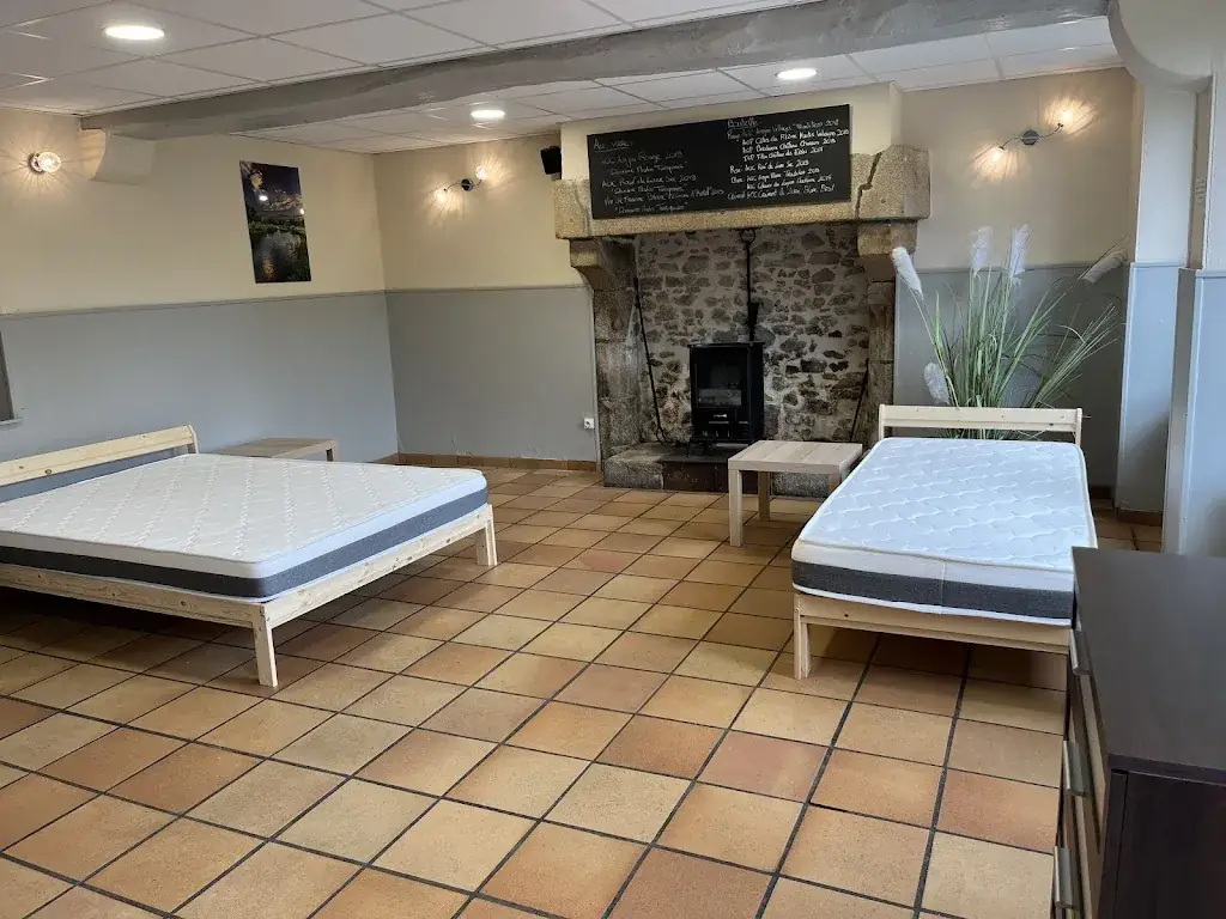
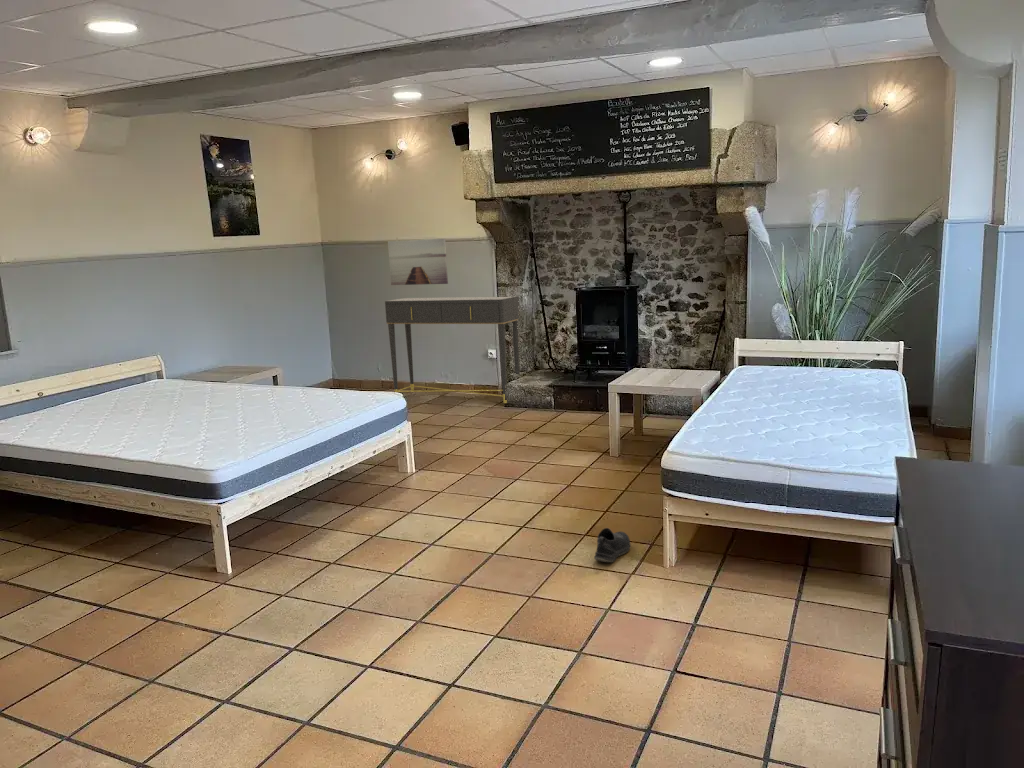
+ console table [384,295,520,404]
+ wall art [387,238,449,286]
+ shoe [593,527,631,563]
